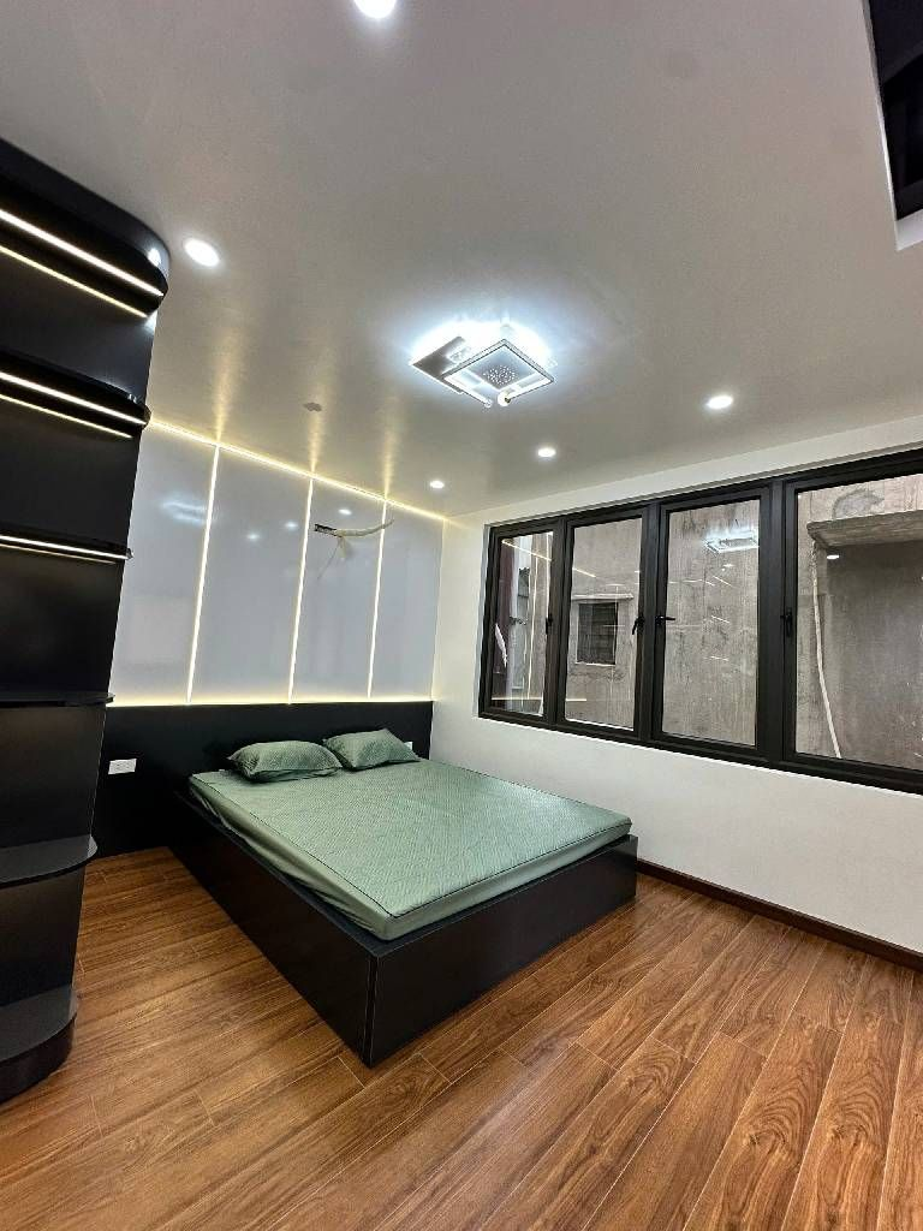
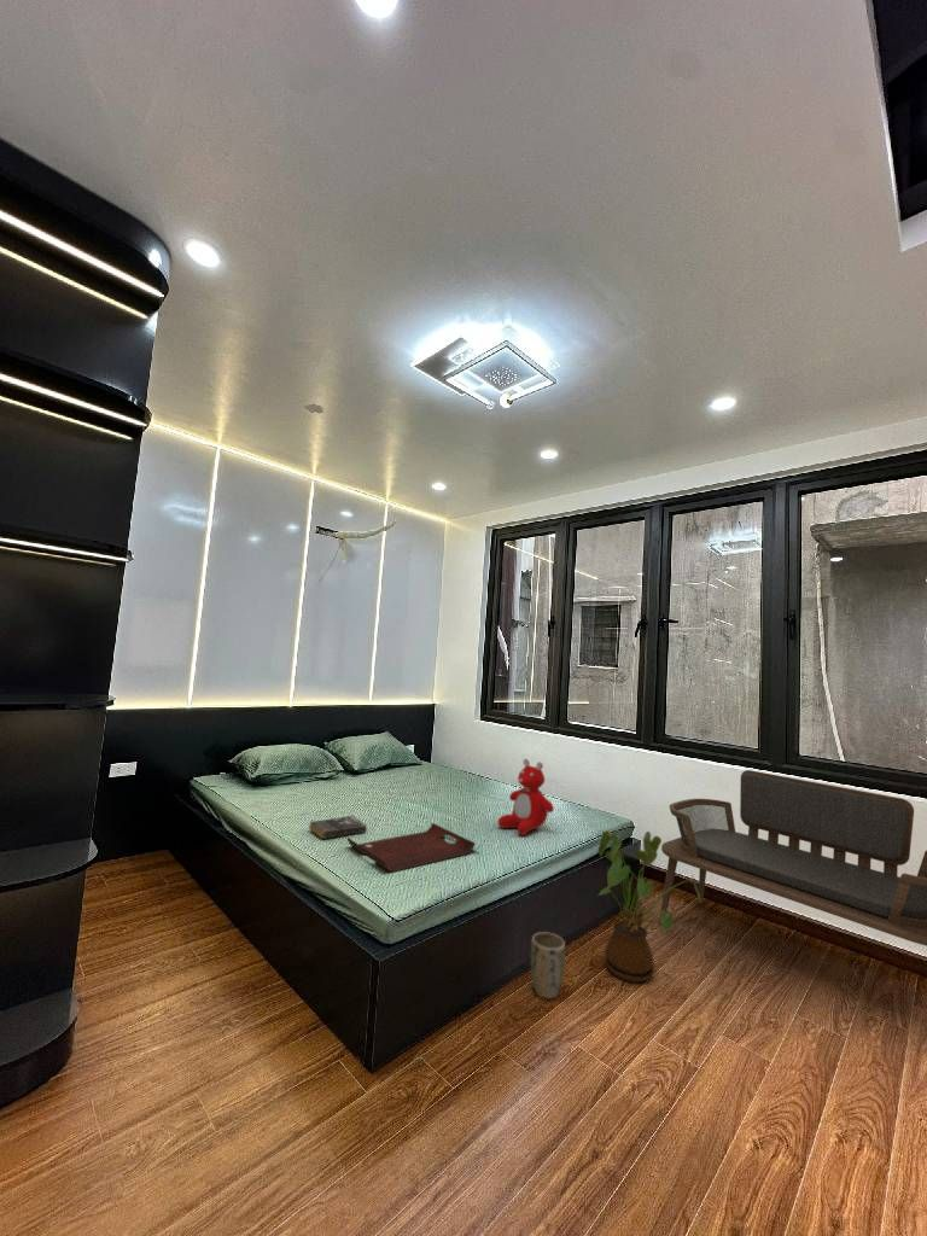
+ bench [658,769,927,948]
+ house plant [596,828,704,984]
+ plant pot [530,931,566,999]
+ teddy bear [496,758,555,836]
+ serving tray [346,822,477,873]
+ book [308,814,368,840]
